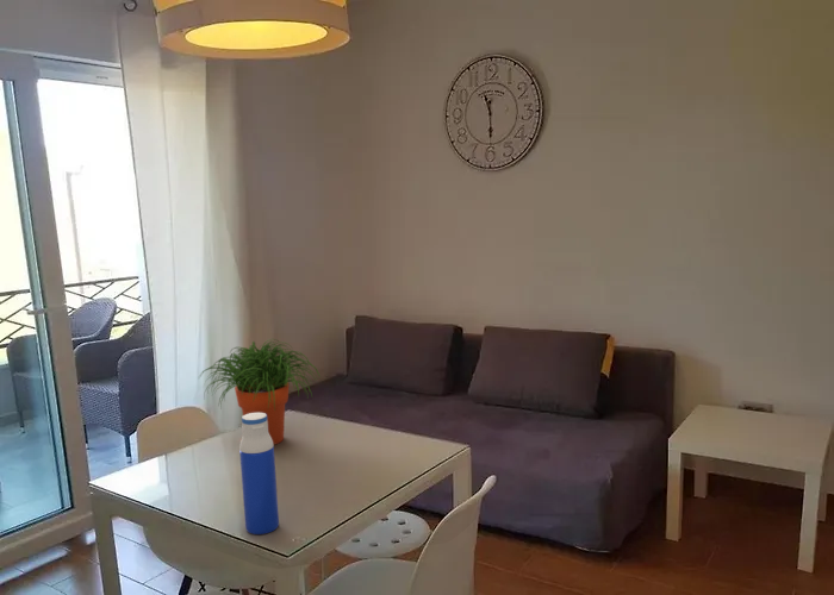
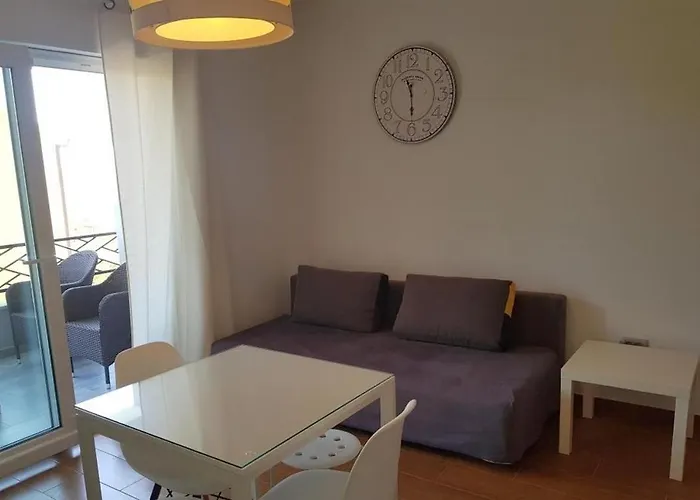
- water bottle [238,413,280,536]
- potted plant [198,338,322,446]
